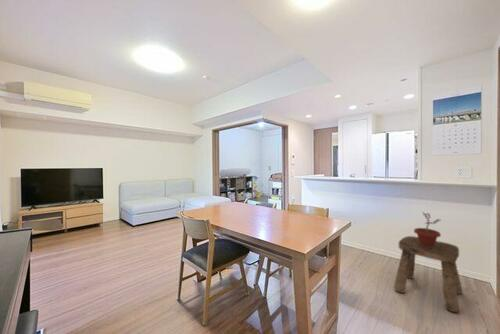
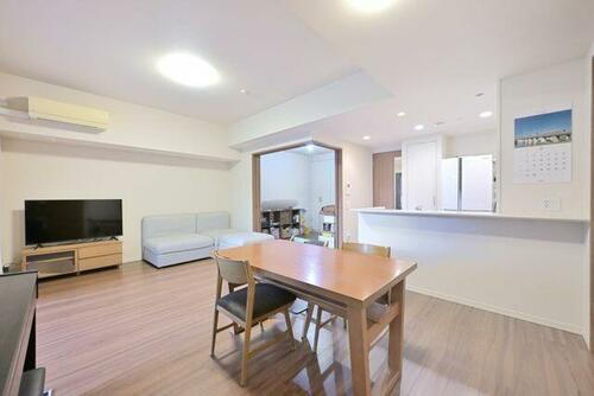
- potted plant [413,211,442,247]
- stool [393,235,464,313]
